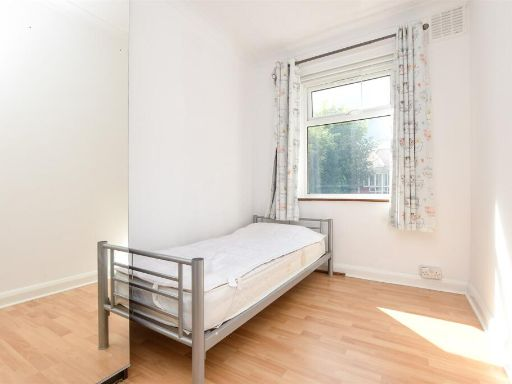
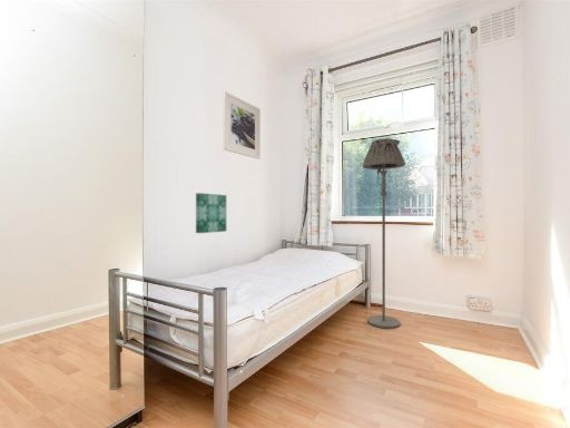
+ floor lamp [362,137,406,330]
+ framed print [223,90,262,160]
+ wall art [195,192,227,234]
